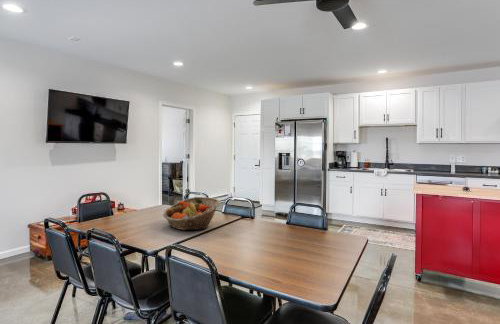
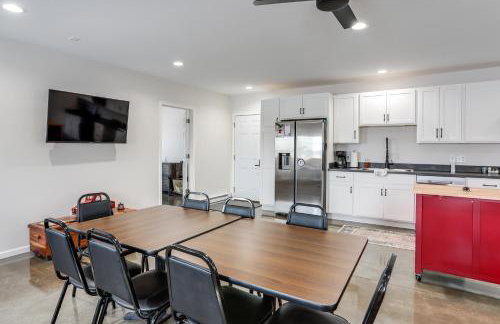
- fruit basket [162,196,221,231]
